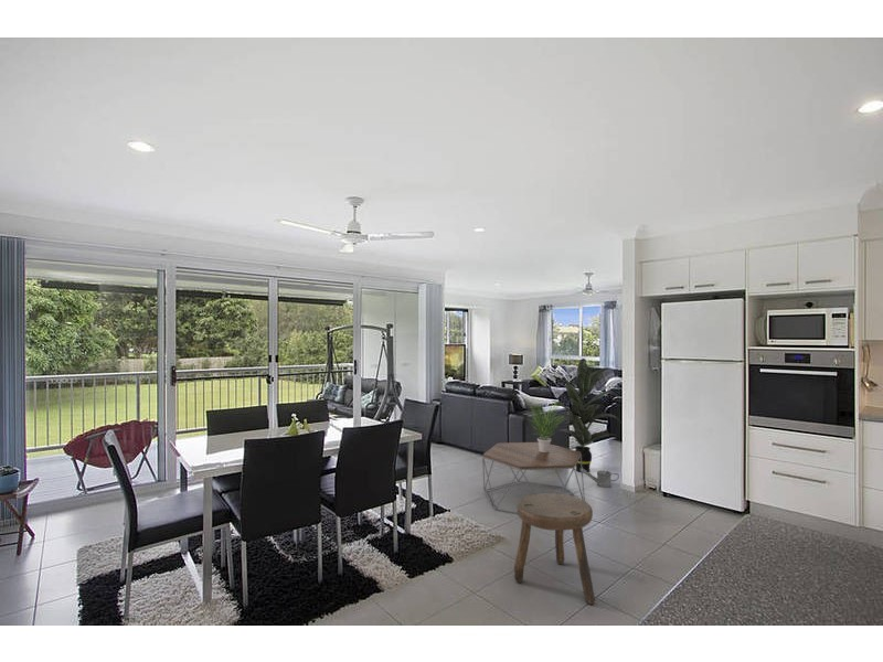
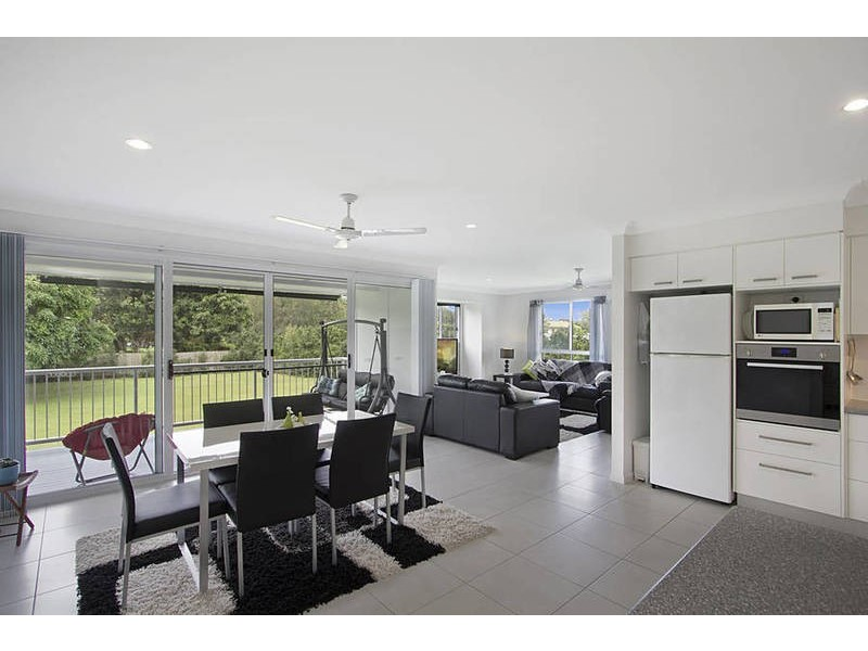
- watering can [581,468,620,489]
- coffee table [481,441,586,514]
- potted plant [523,399,568,452]
- indoor plant [551,357,621,473]
- stool [513,492,596,606]
